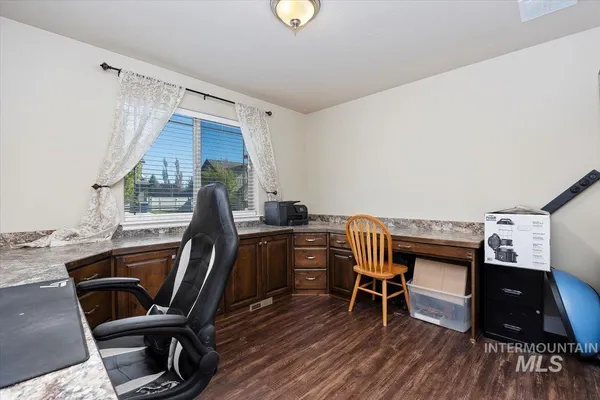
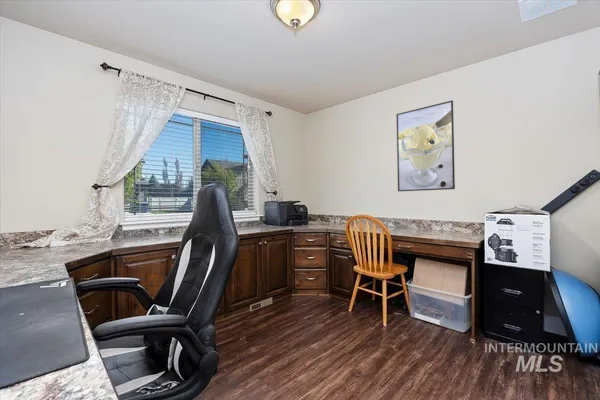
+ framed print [395,99,456,192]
